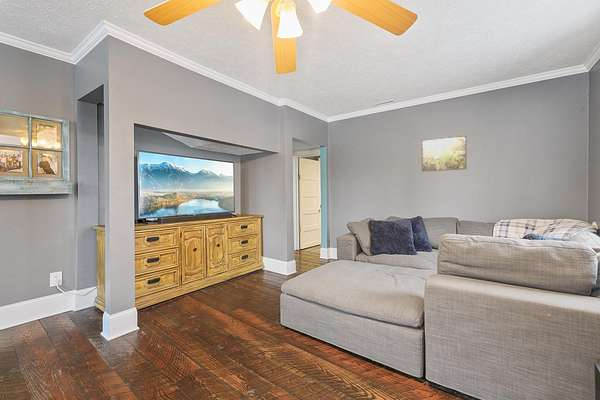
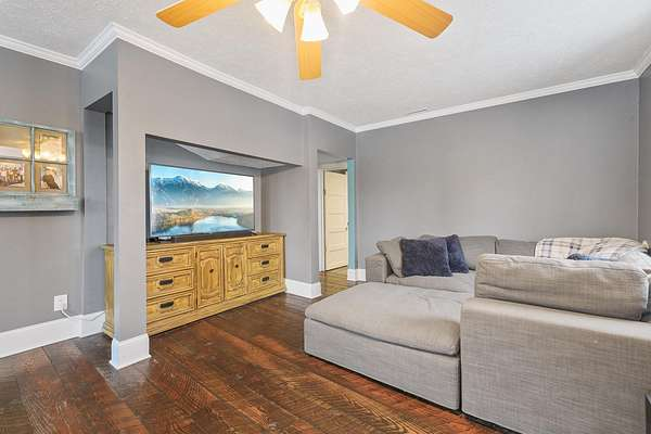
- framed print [421,134,468,172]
